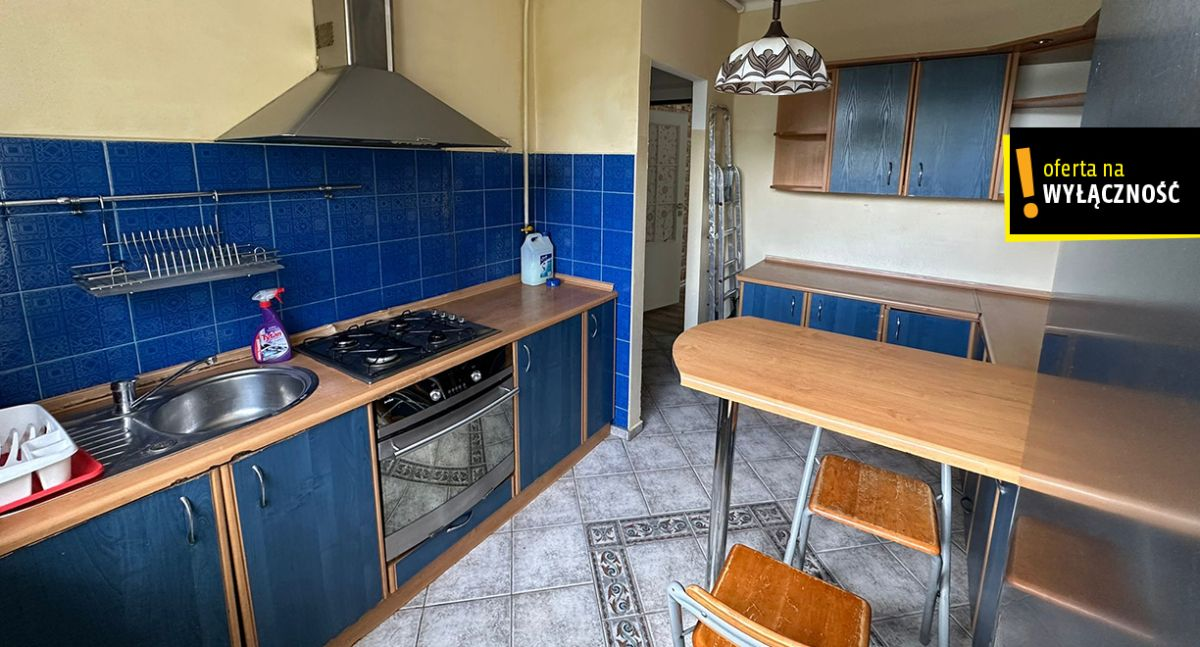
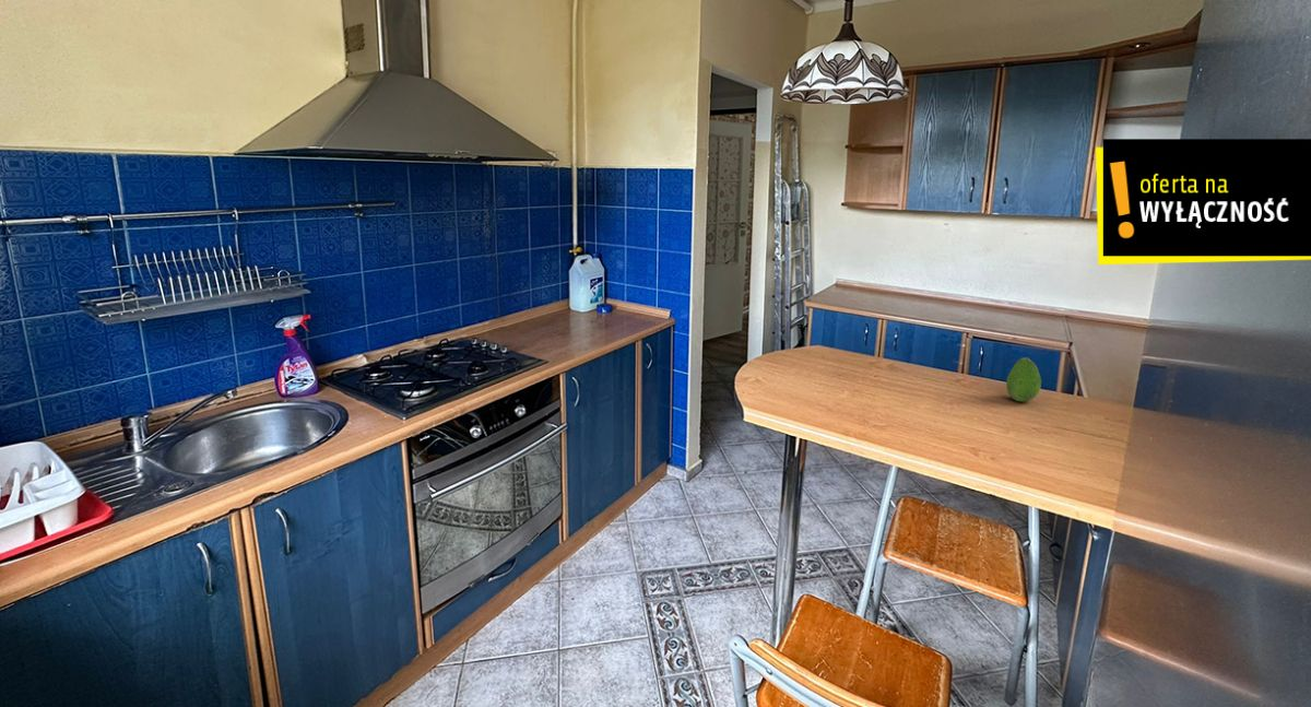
+ fruit [1005,356,1042,403]
